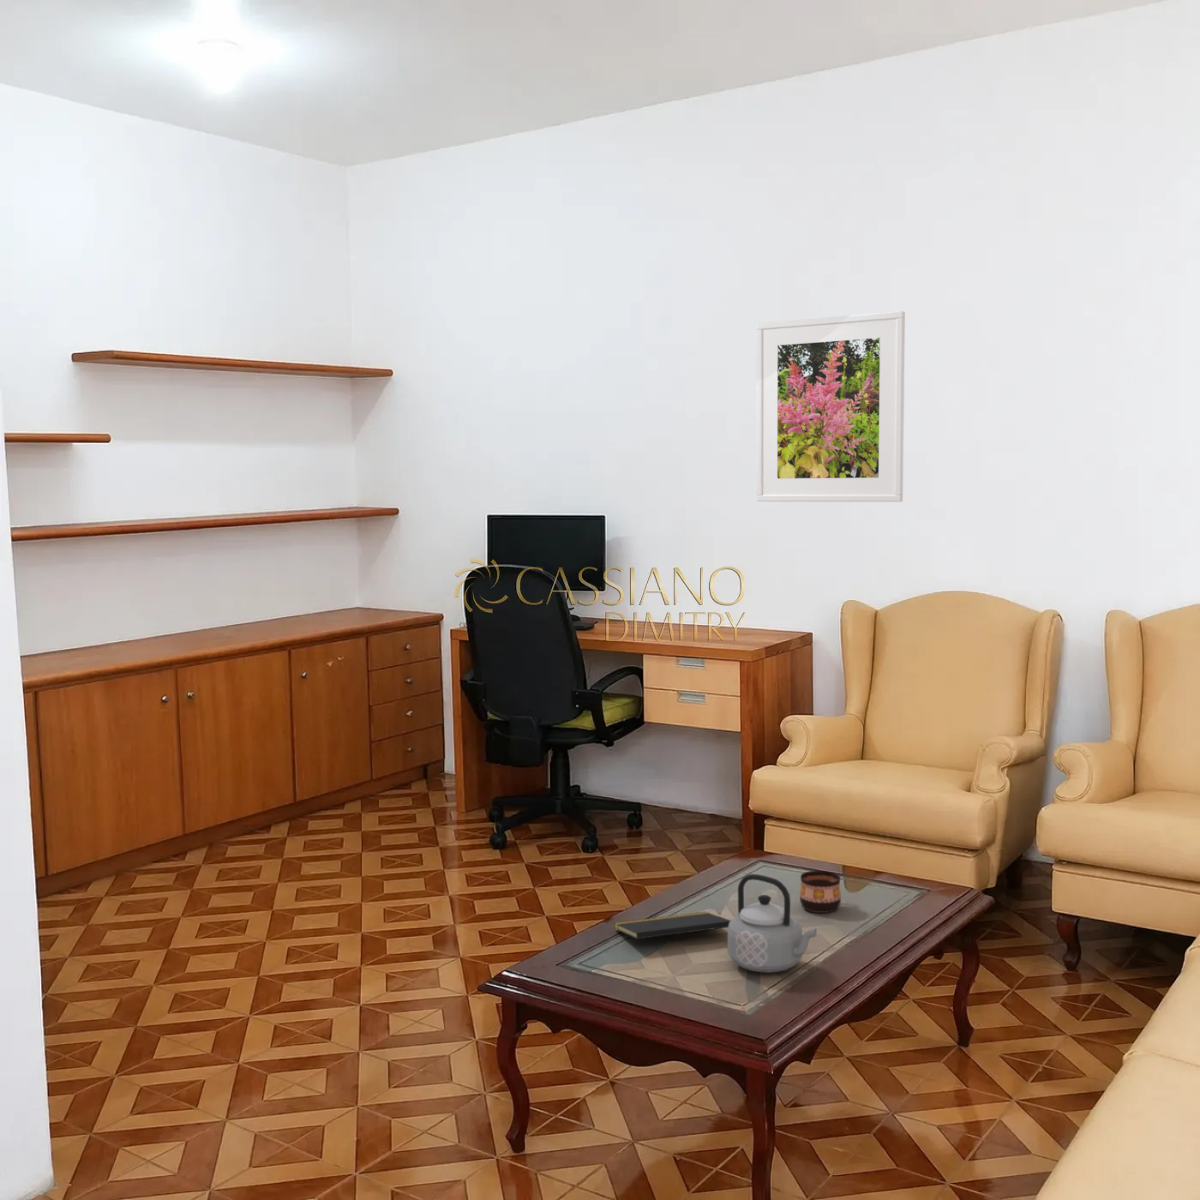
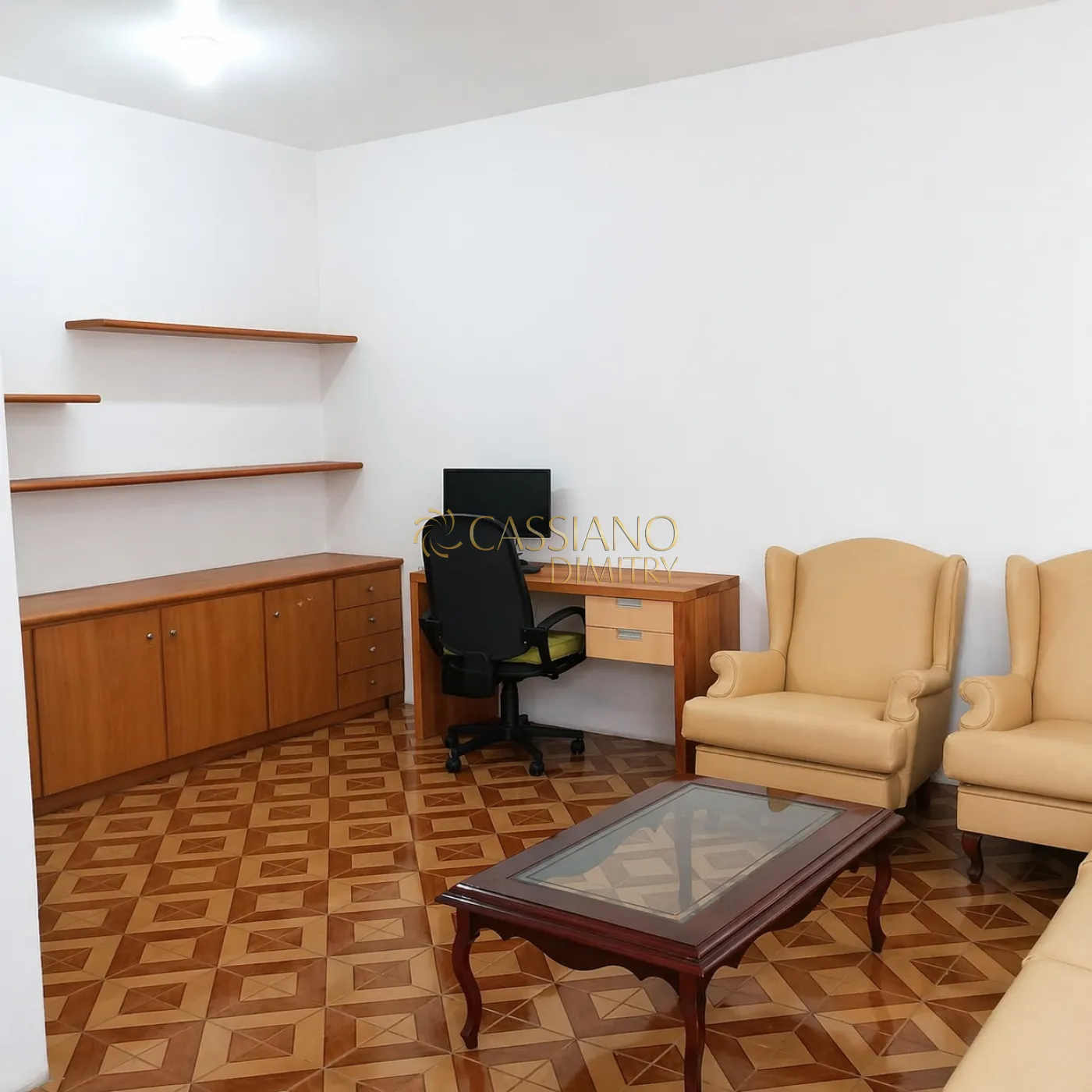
- teapot [726,874,818,974]
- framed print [755,310,905,503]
- notepad [613,911,731,941]
- cup [799,870,842,913]
